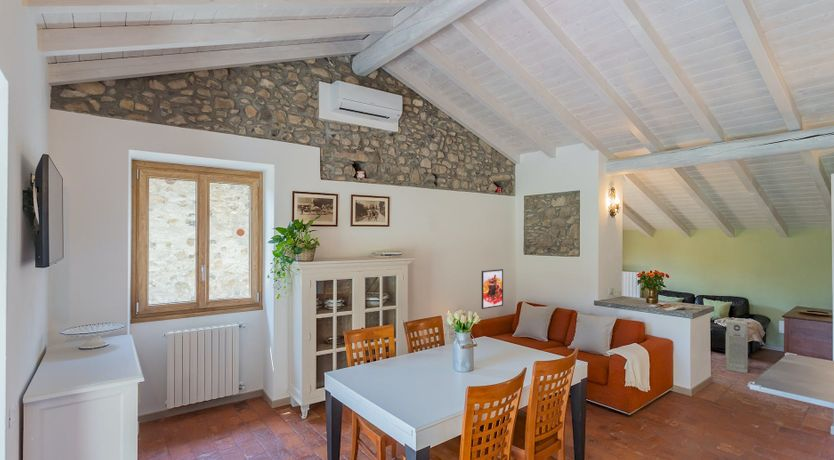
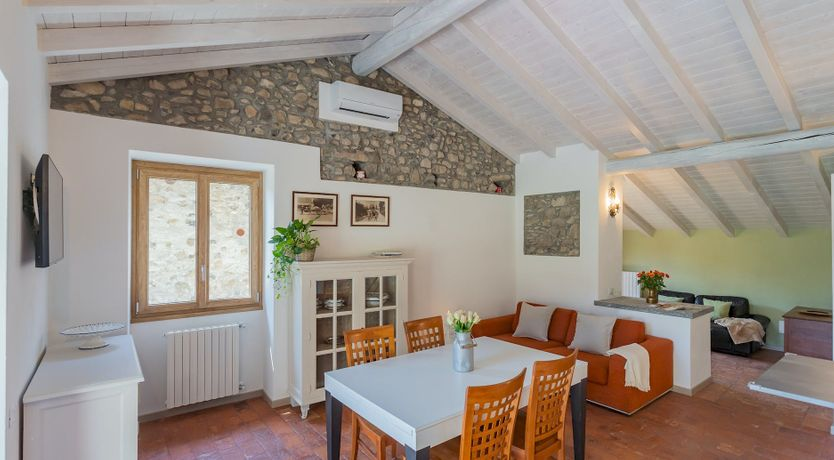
- air purifier [725,319,749,374]
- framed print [481,268,504,310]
